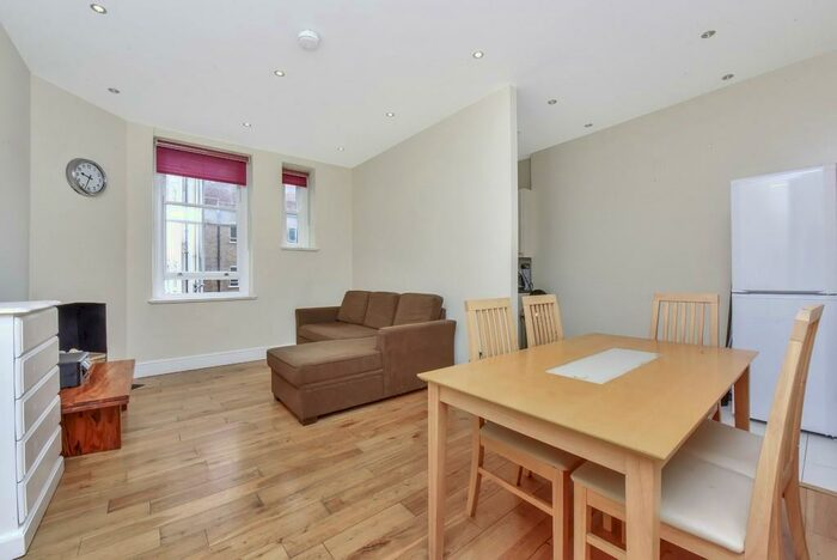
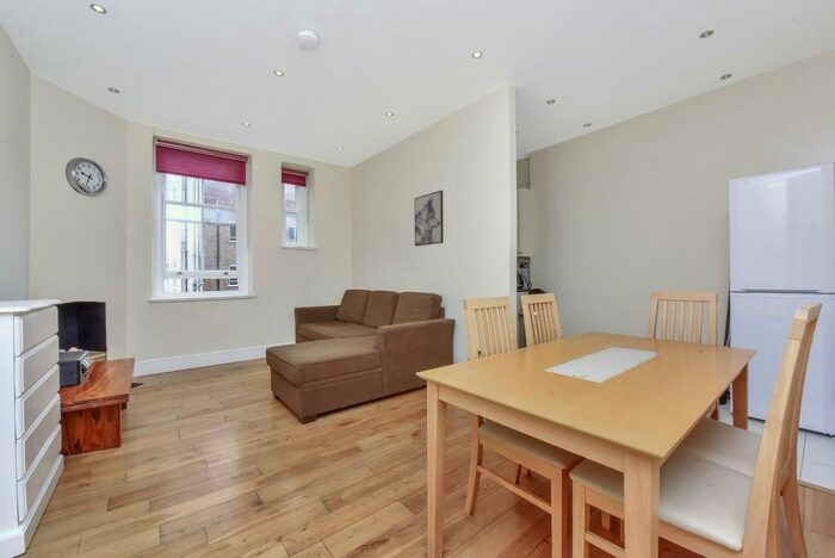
+ wall art [414,190,445,247]
